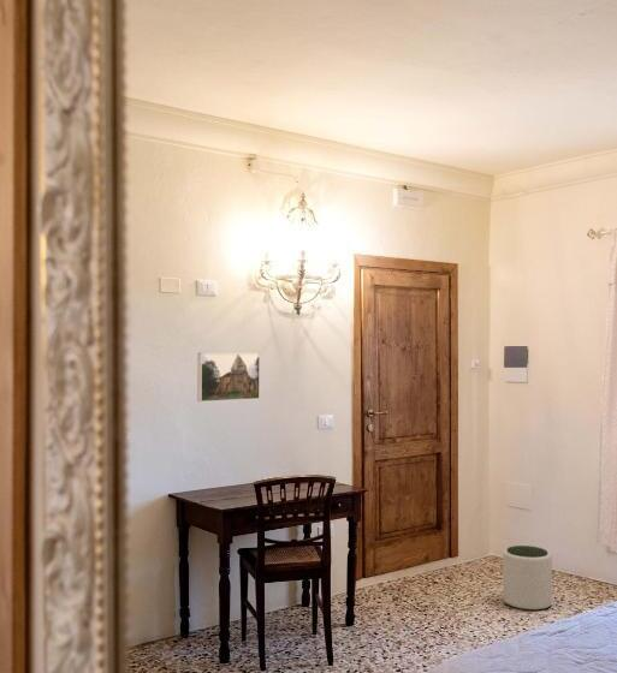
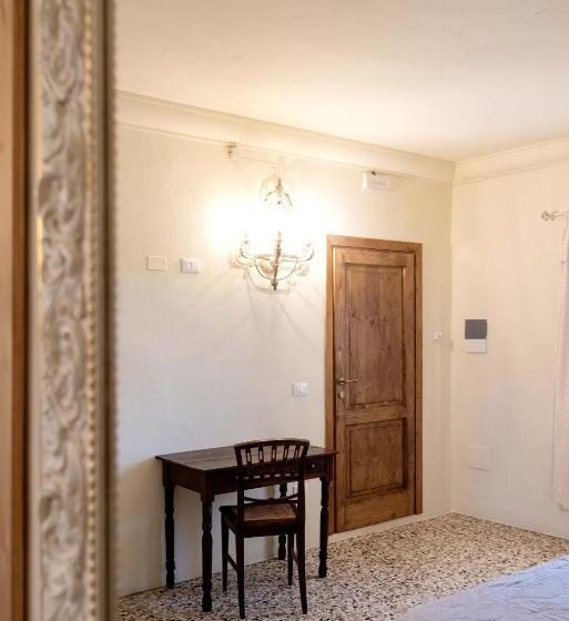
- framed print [196,352,261,403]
- plant pot [502,544,553,612]
